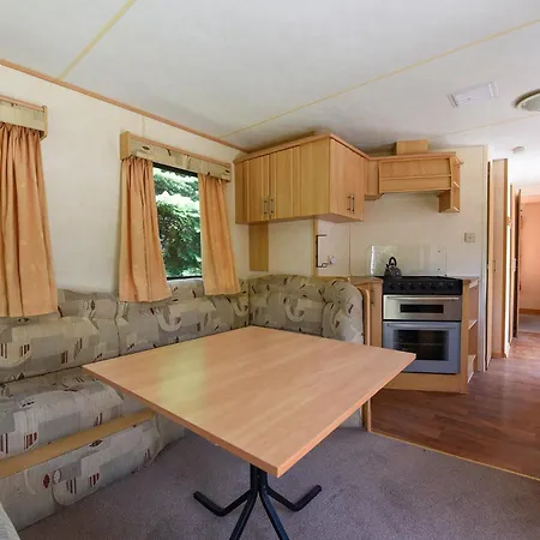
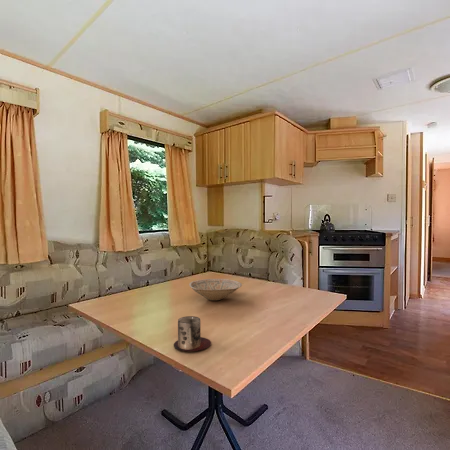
+ bowl [188,278,243,302]
+ mug [173,315,212,352]
